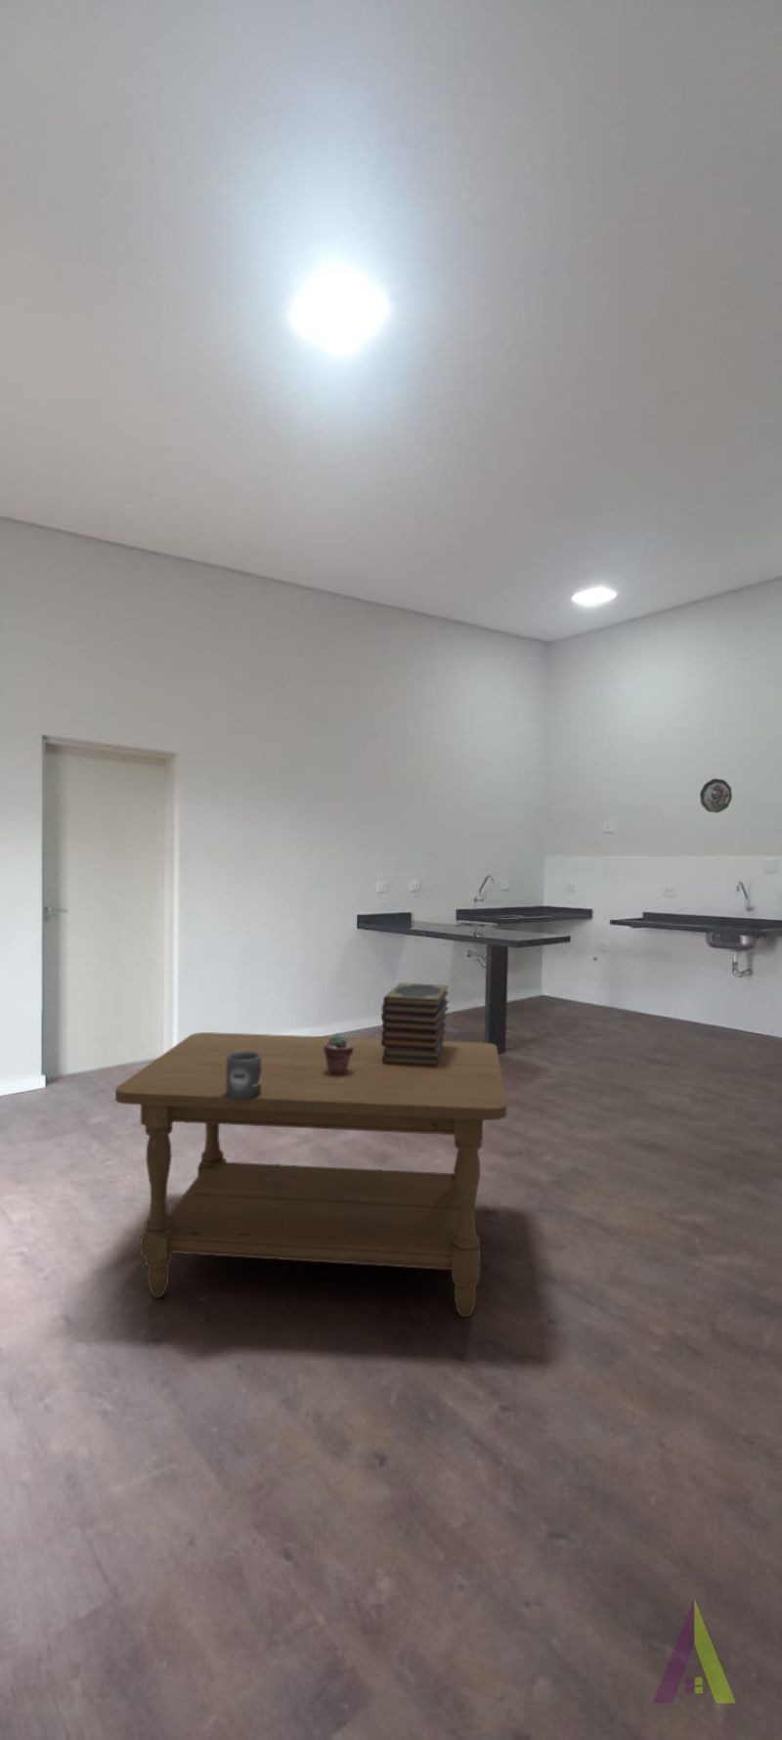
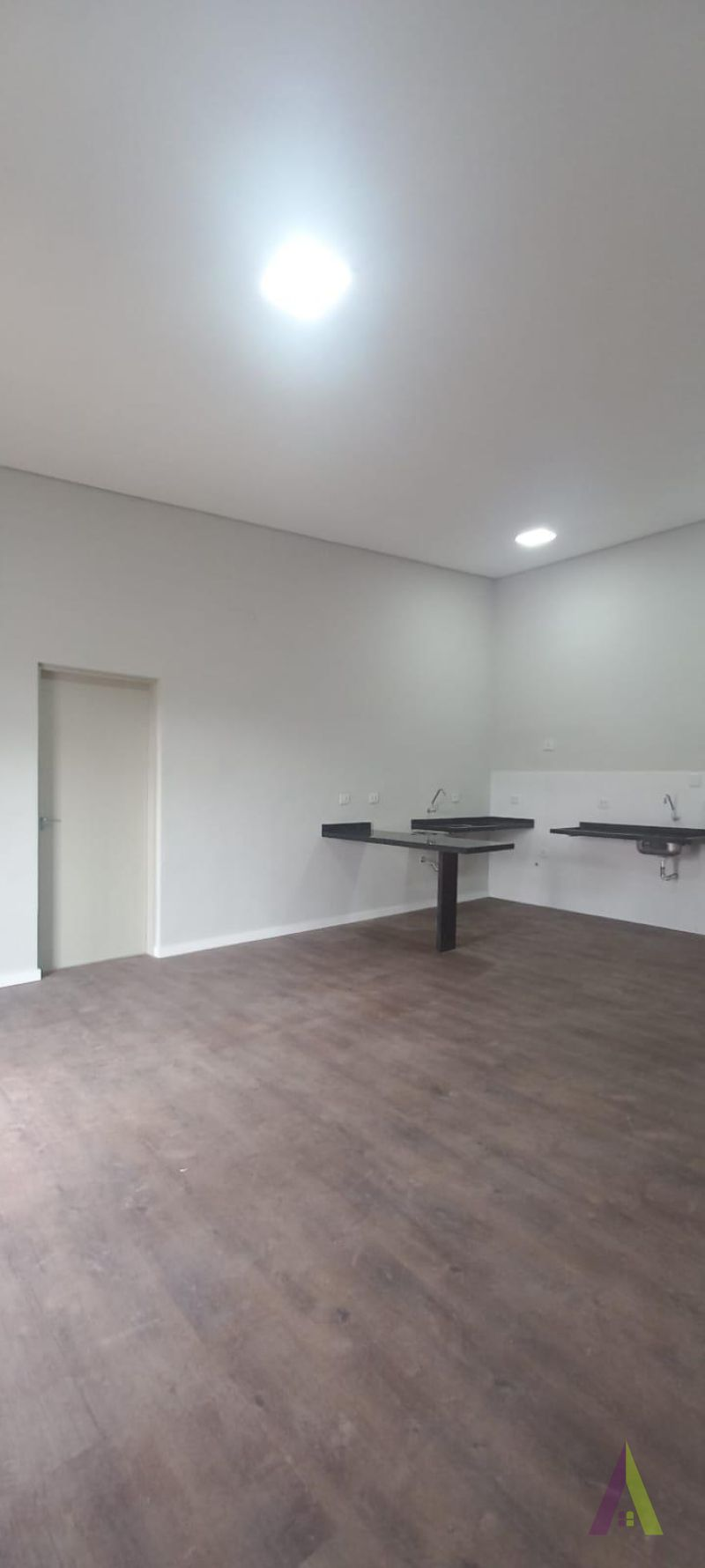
- potted succulent [324,1032,354,1075]
- mug [226,1052,261,1100]
- coffee table [114,1031,507,1317]
- book stack [380,982,449,1066]
- decorative plate [699,778,733,815]
